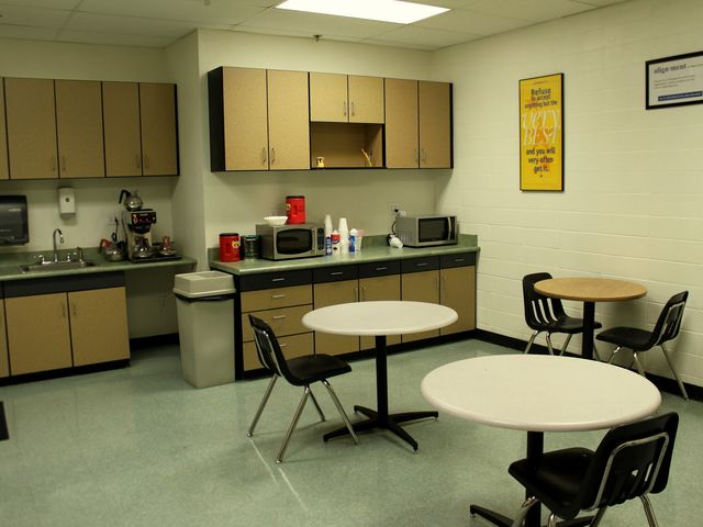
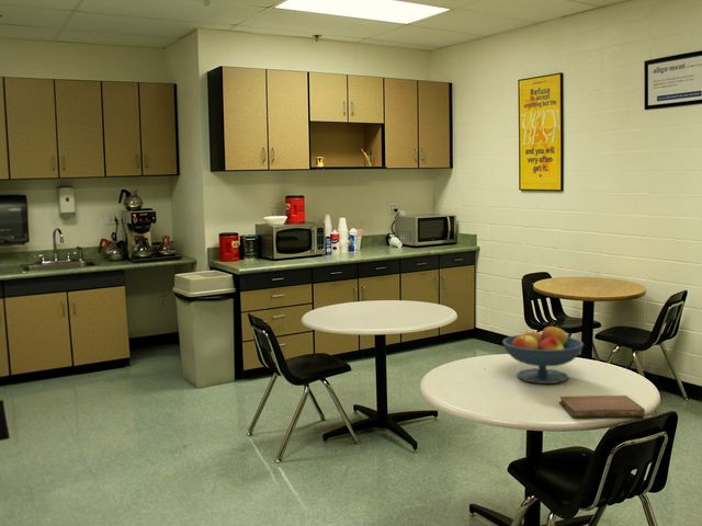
+ fruit bowl [501,325,585,385]
+ notebook [558,395,646,418]
